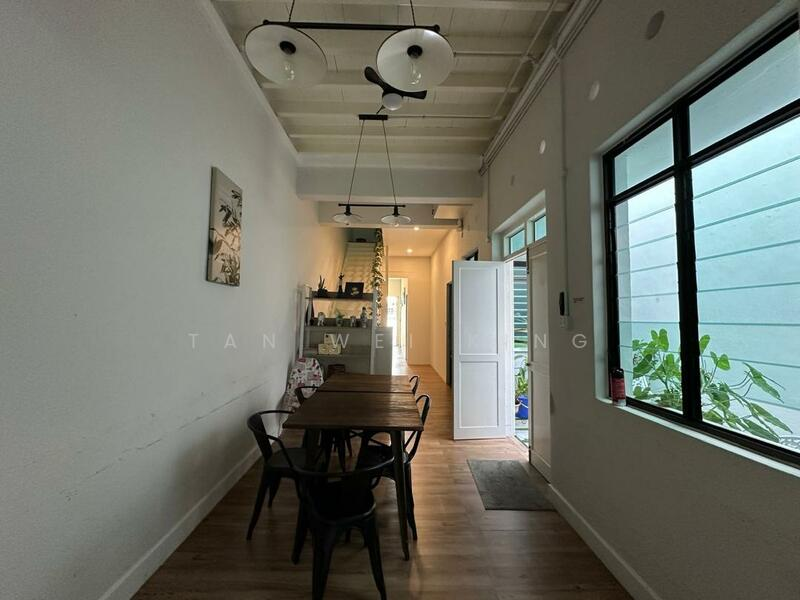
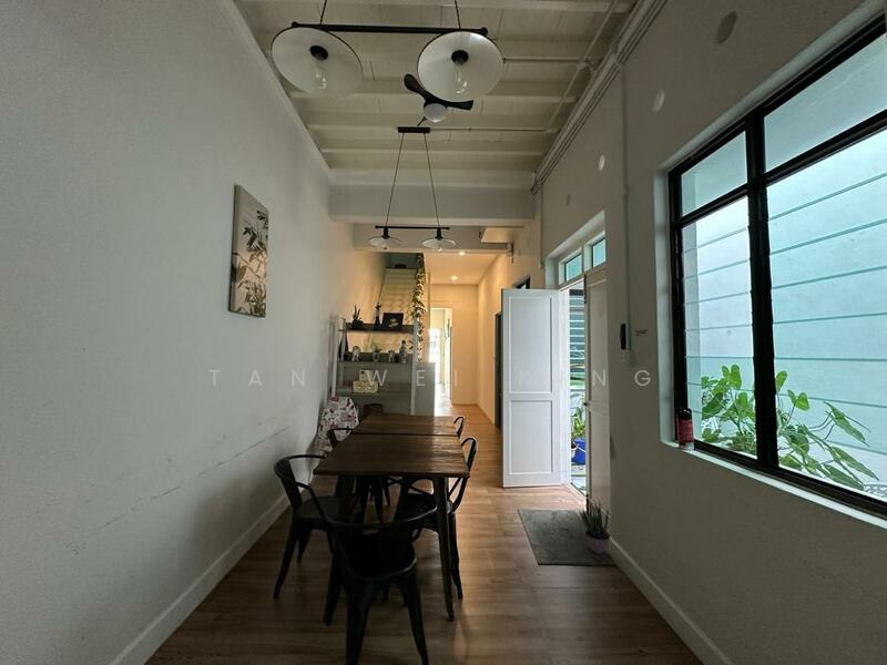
+ potted plant [578,499,611,555]
